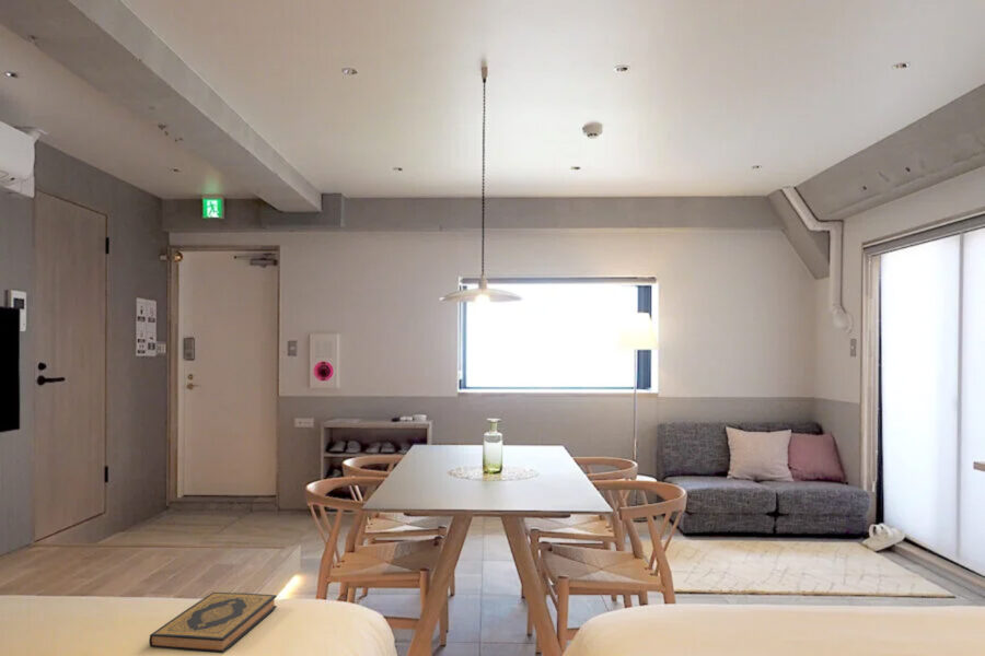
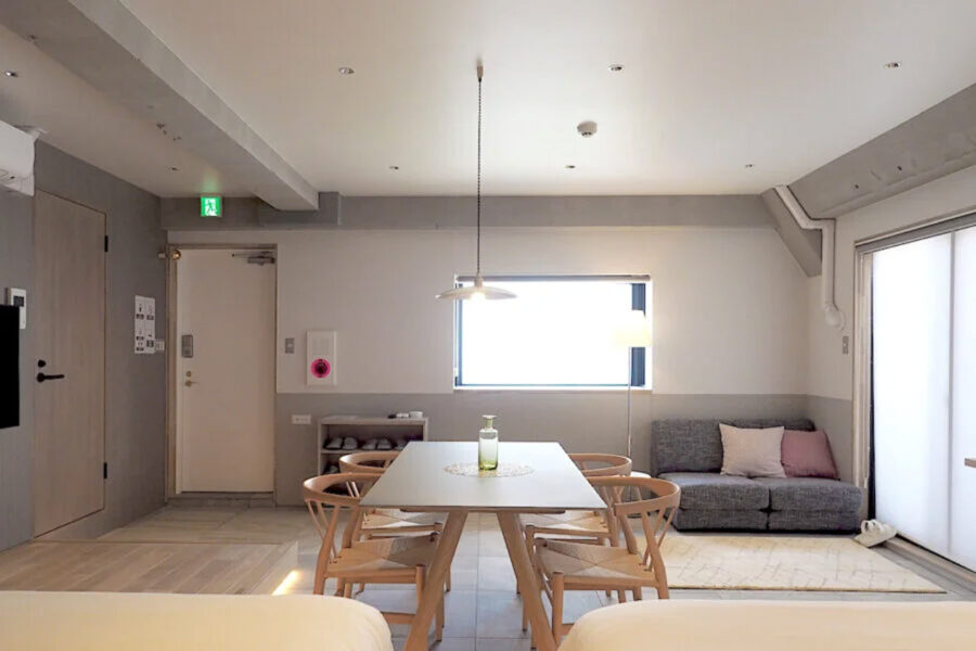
- hardback book [148,591,278,654]
